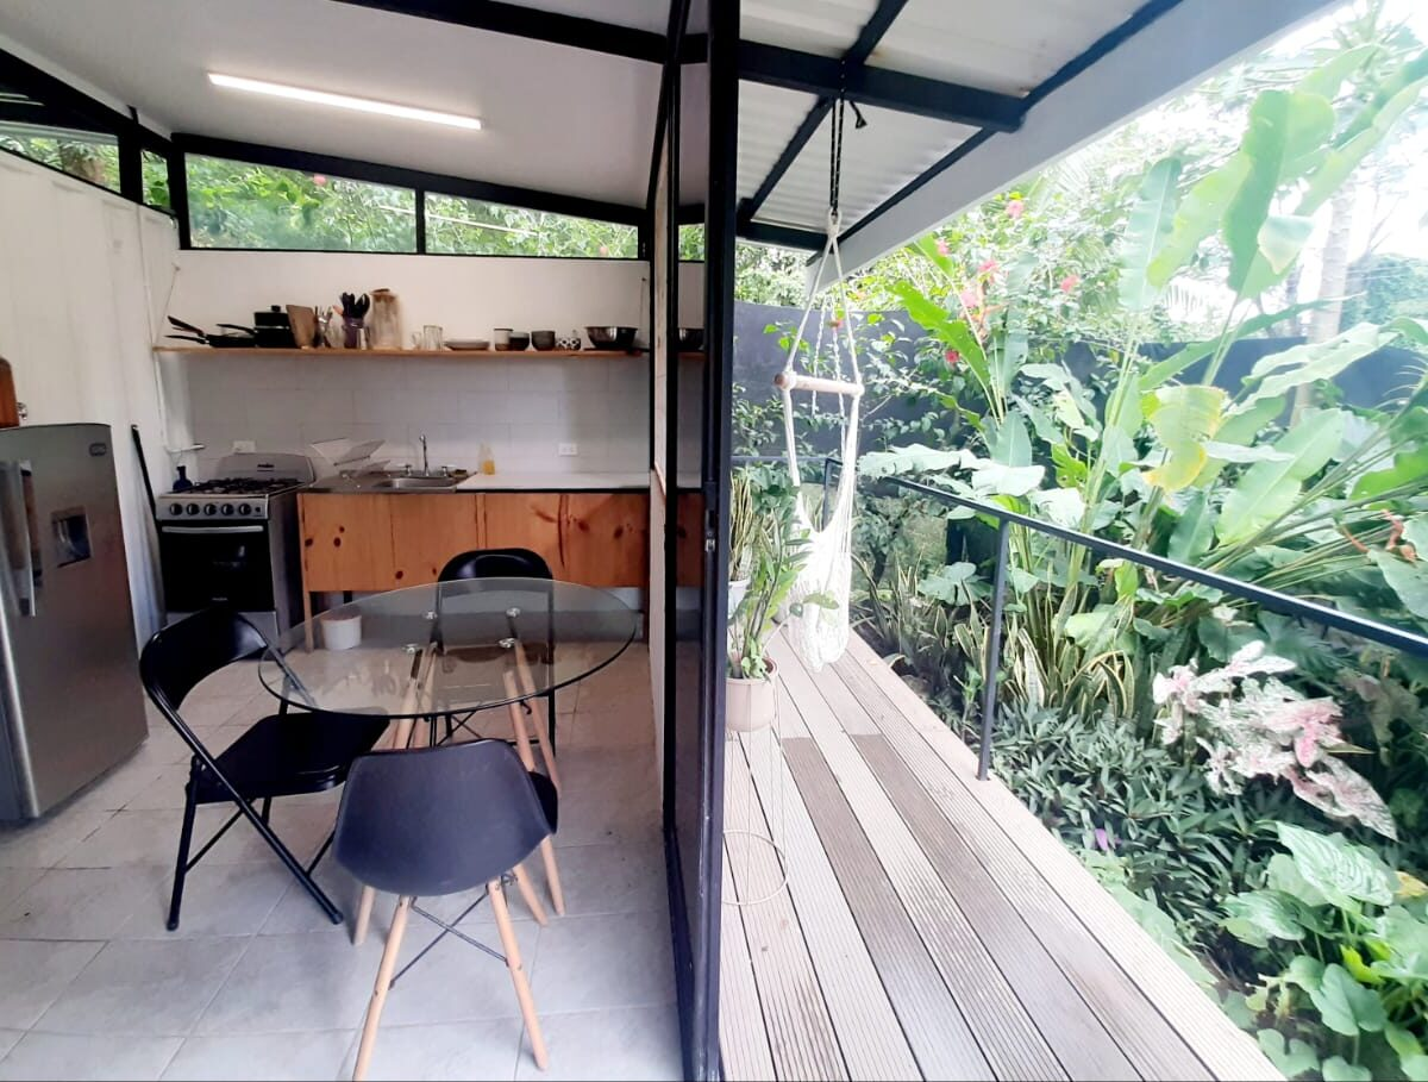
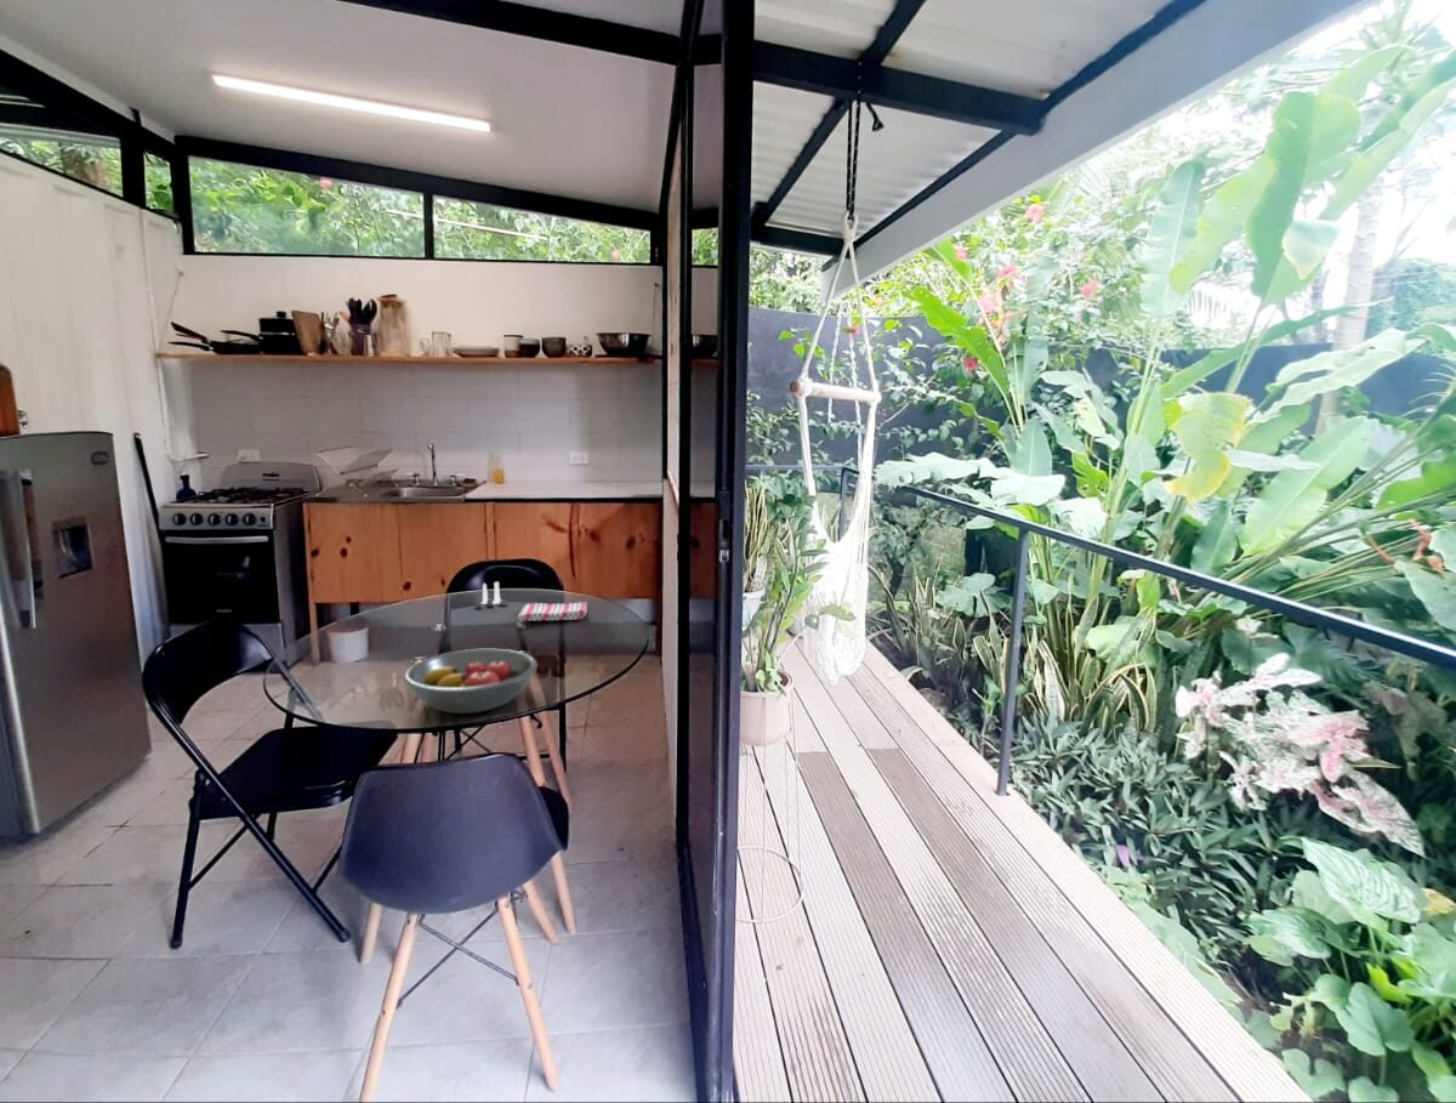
+ salt and pepper shaker set [473,581,508,608]
+ fruit bowl [402,648,539,715]
+ dish towel [517,601,588,622]
